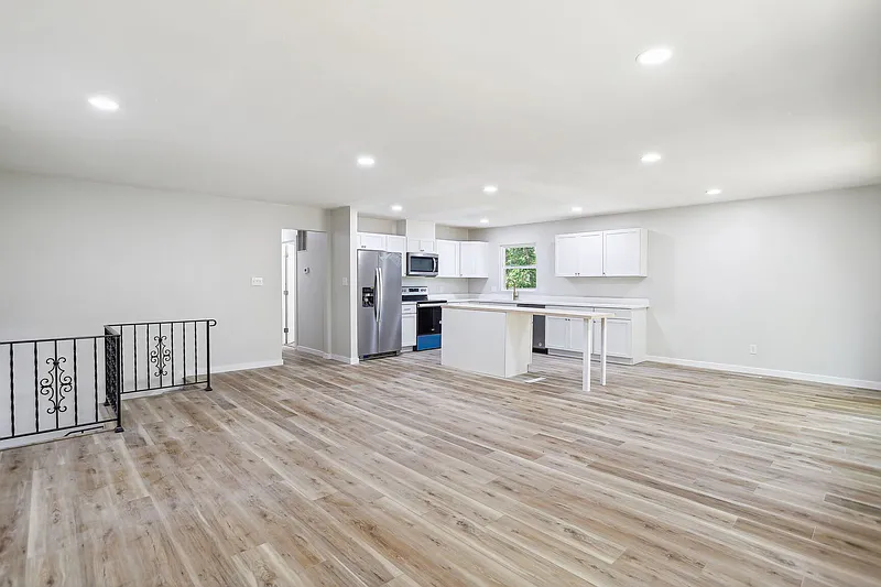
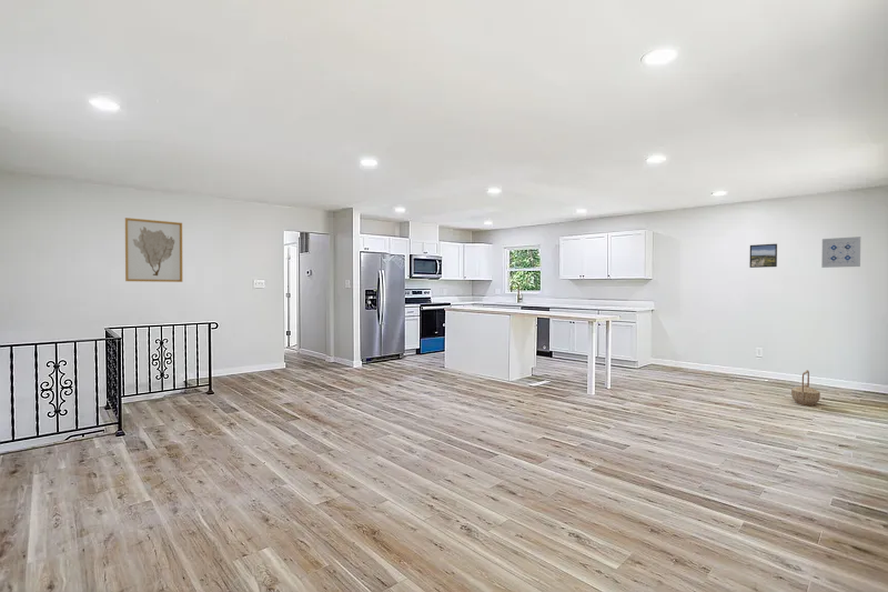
+ wall art [124,217,183,283]
+ wall art [820,235,861,269]
+ basket [790,369,821,407]
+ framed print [748,242,778,269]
